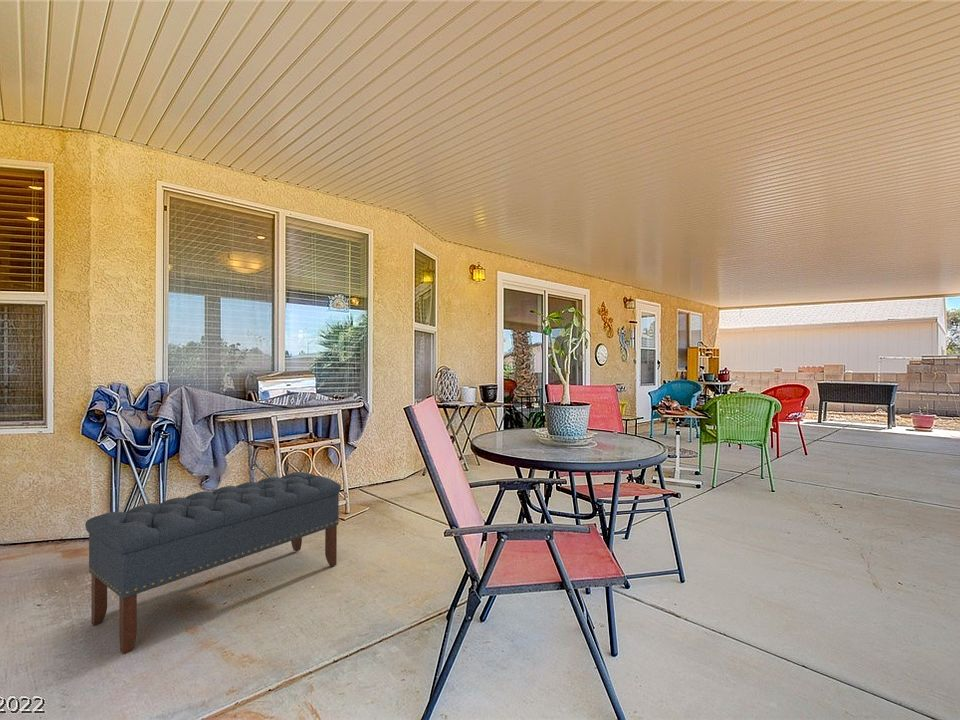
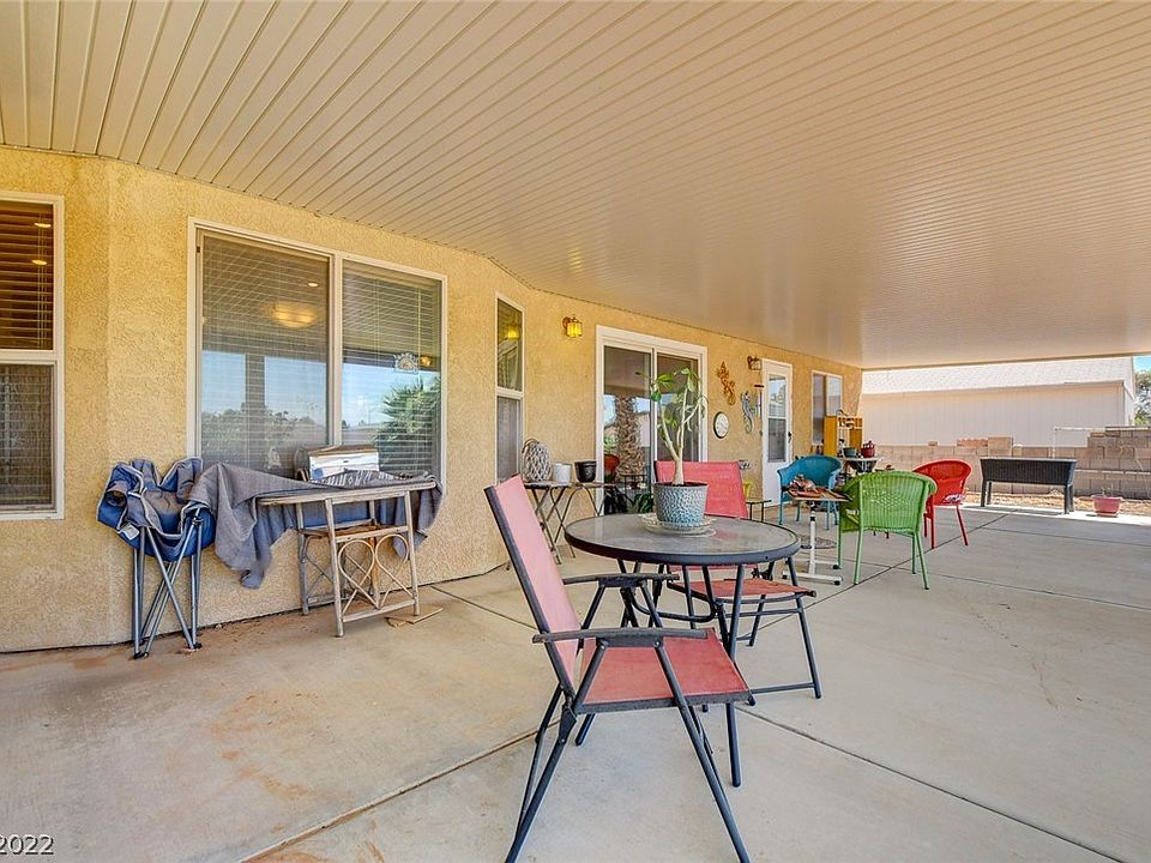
- bench [84,471,342,655]
